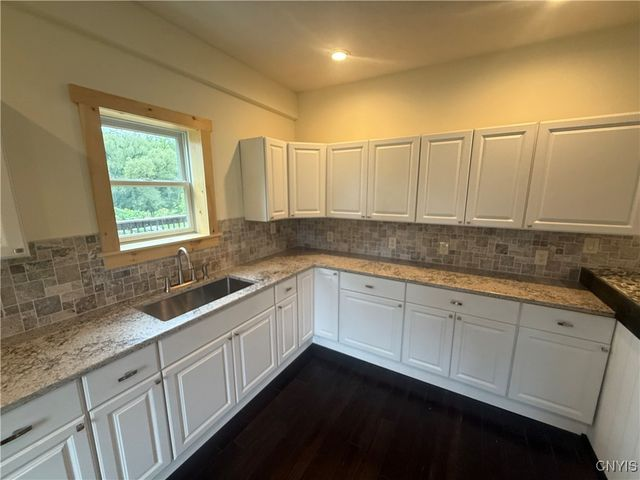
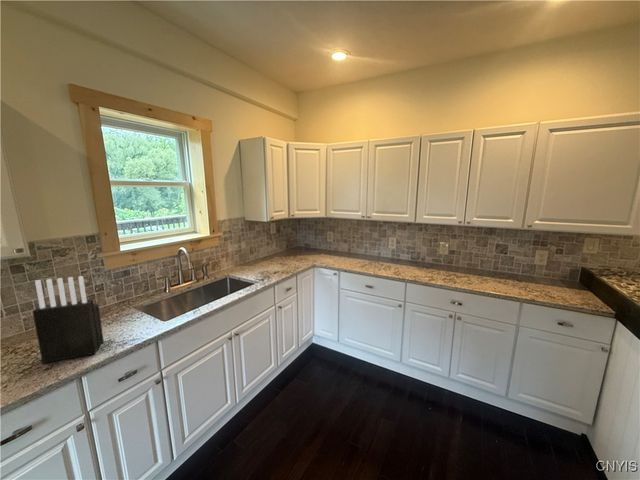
+ knife block [32,275,105,365]
